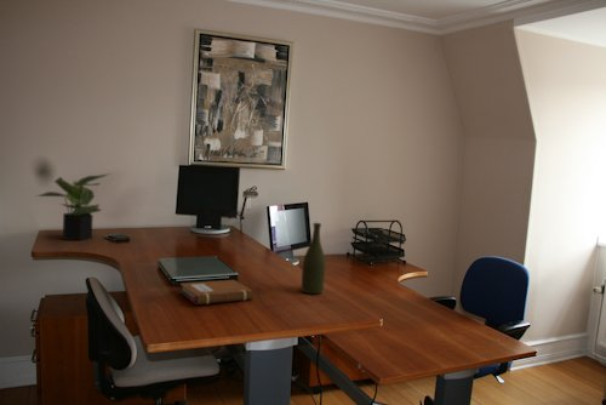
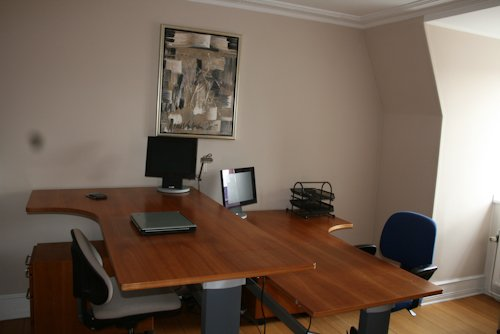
- notebook [179,279,255,306]
- bottle [301,222,326,295]
- potted plant [34,172,112,241]
